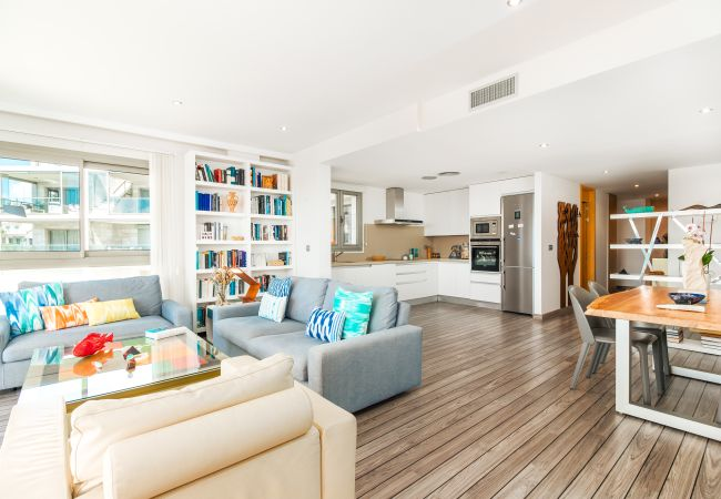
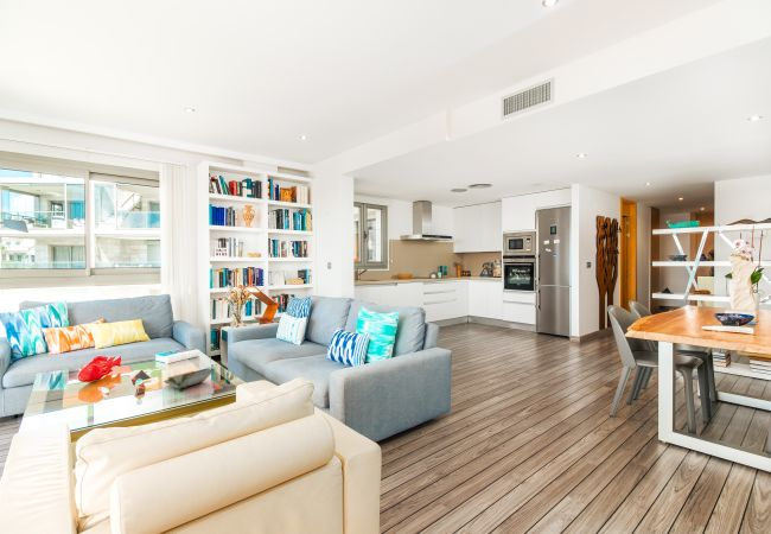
+ book [163,367,216,393]
